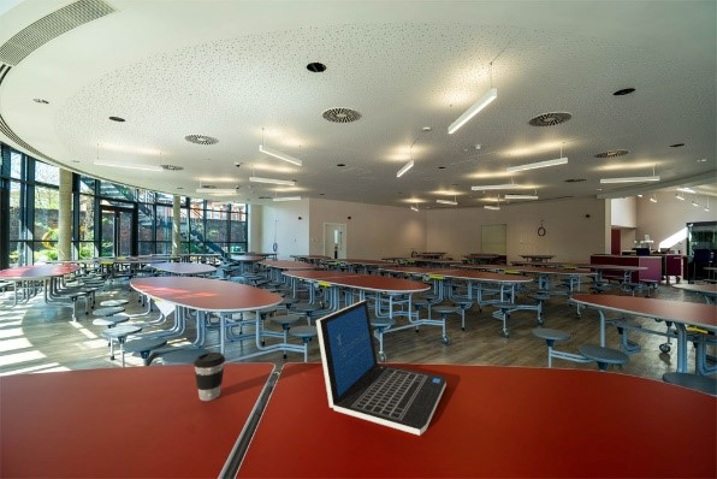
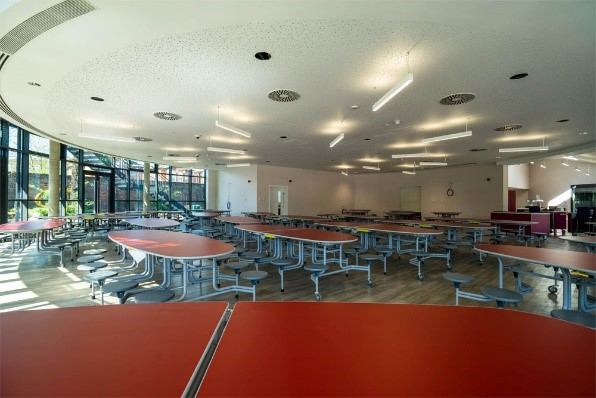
- coffee cup [192,351,226,402]
- laptop [315,298,448,437]
